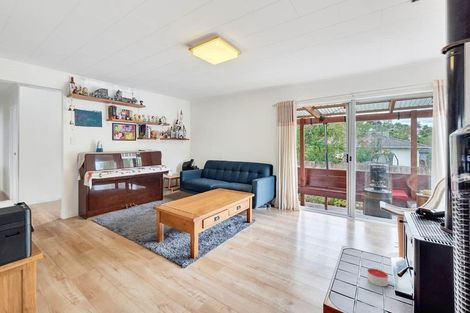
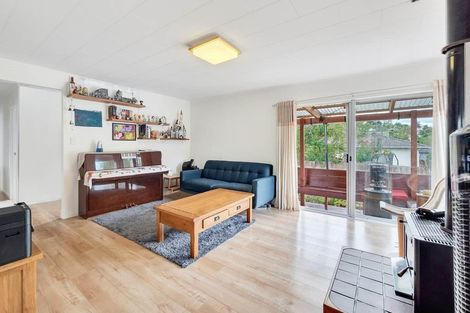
- candle [367,267,389,287]
